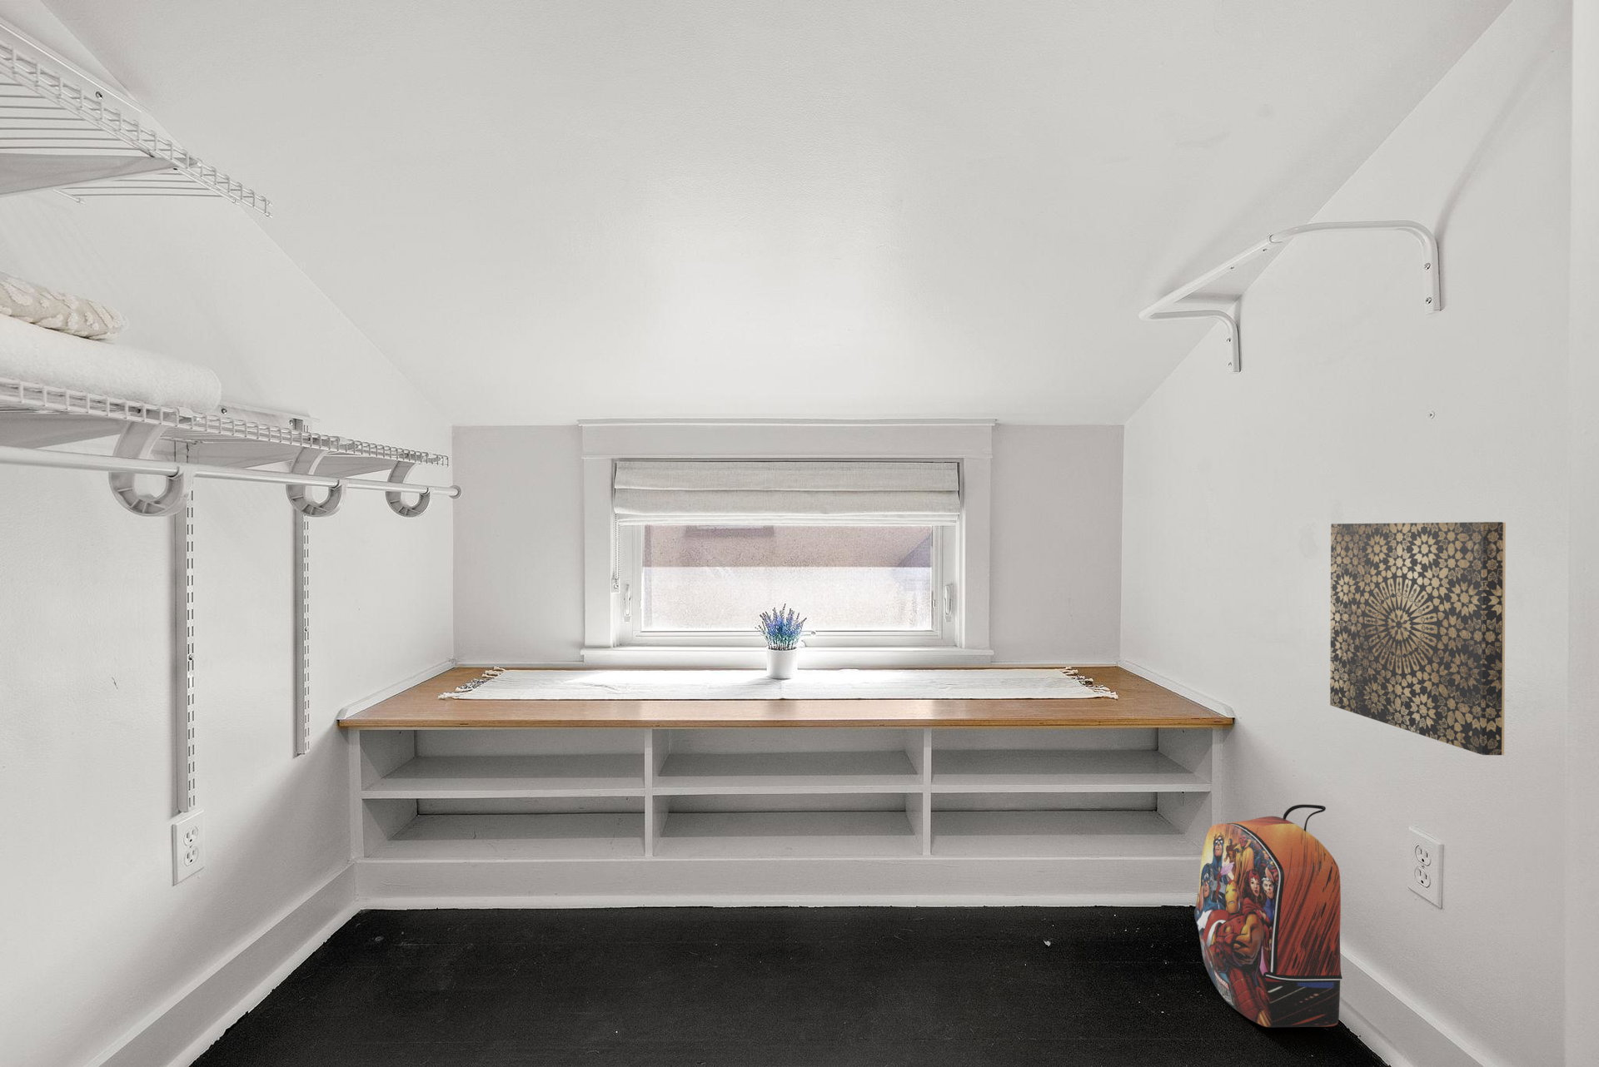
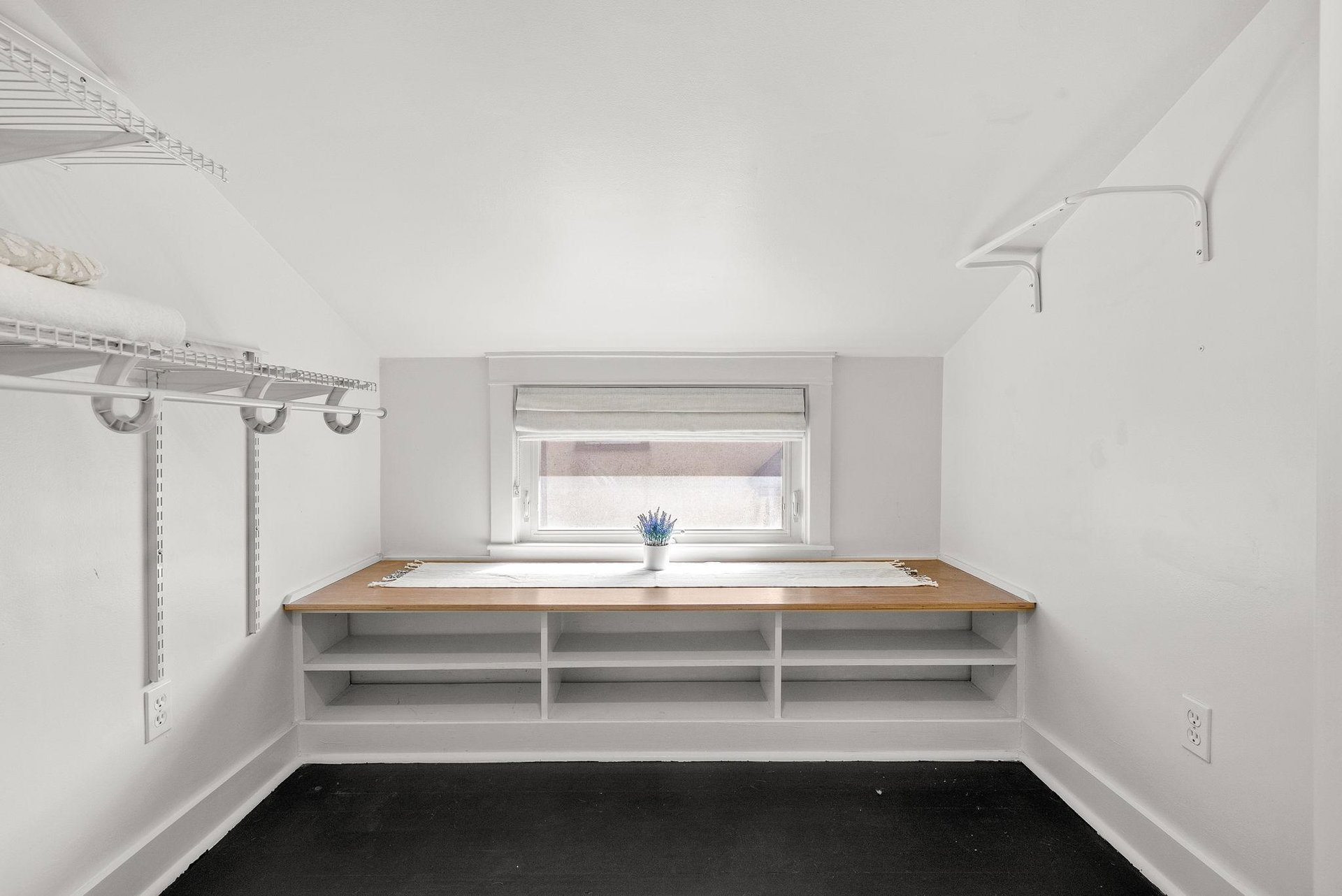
- backpack [1194,804,1343,1028]
- wall art [1330,522,1506,756]
